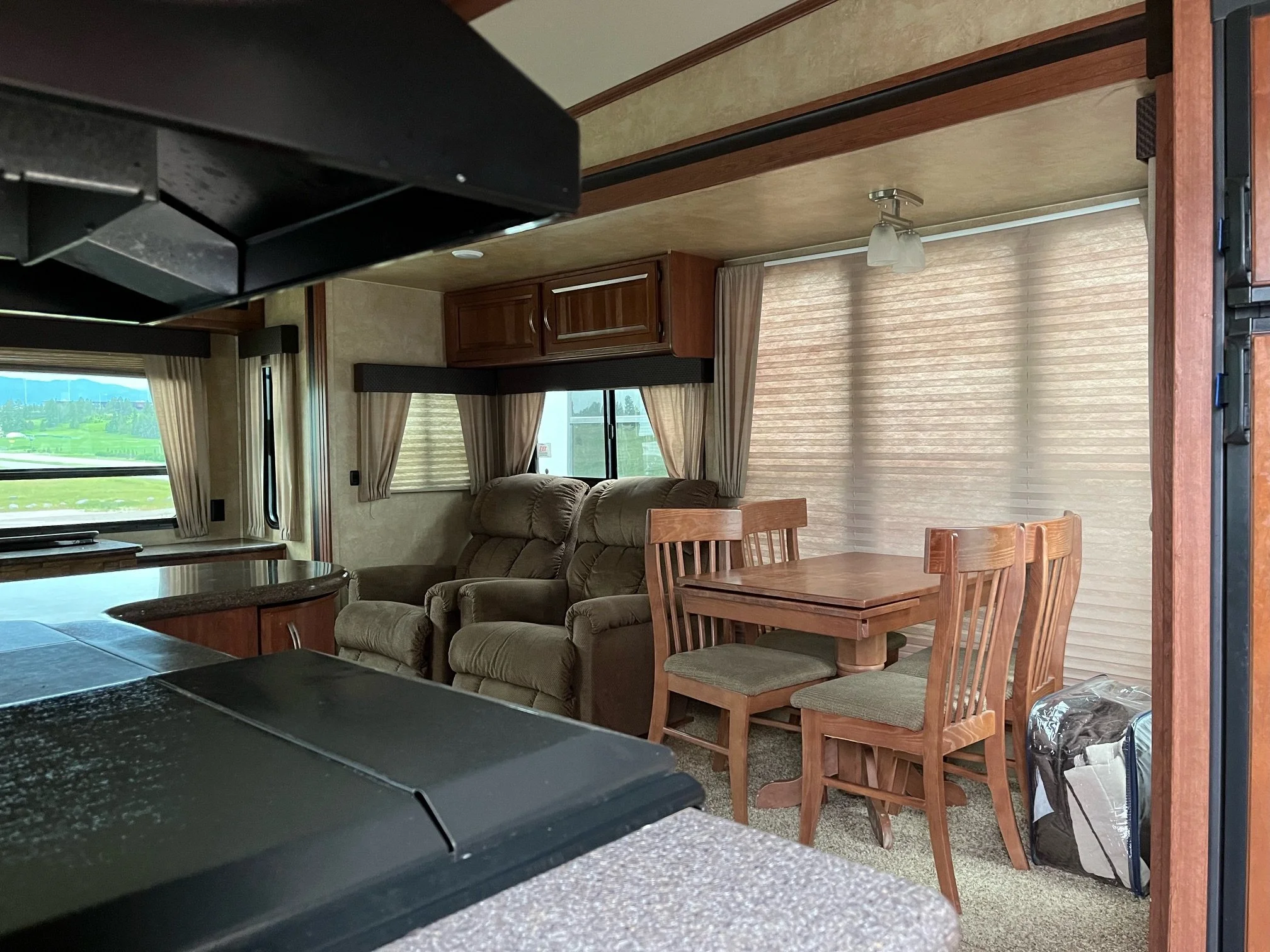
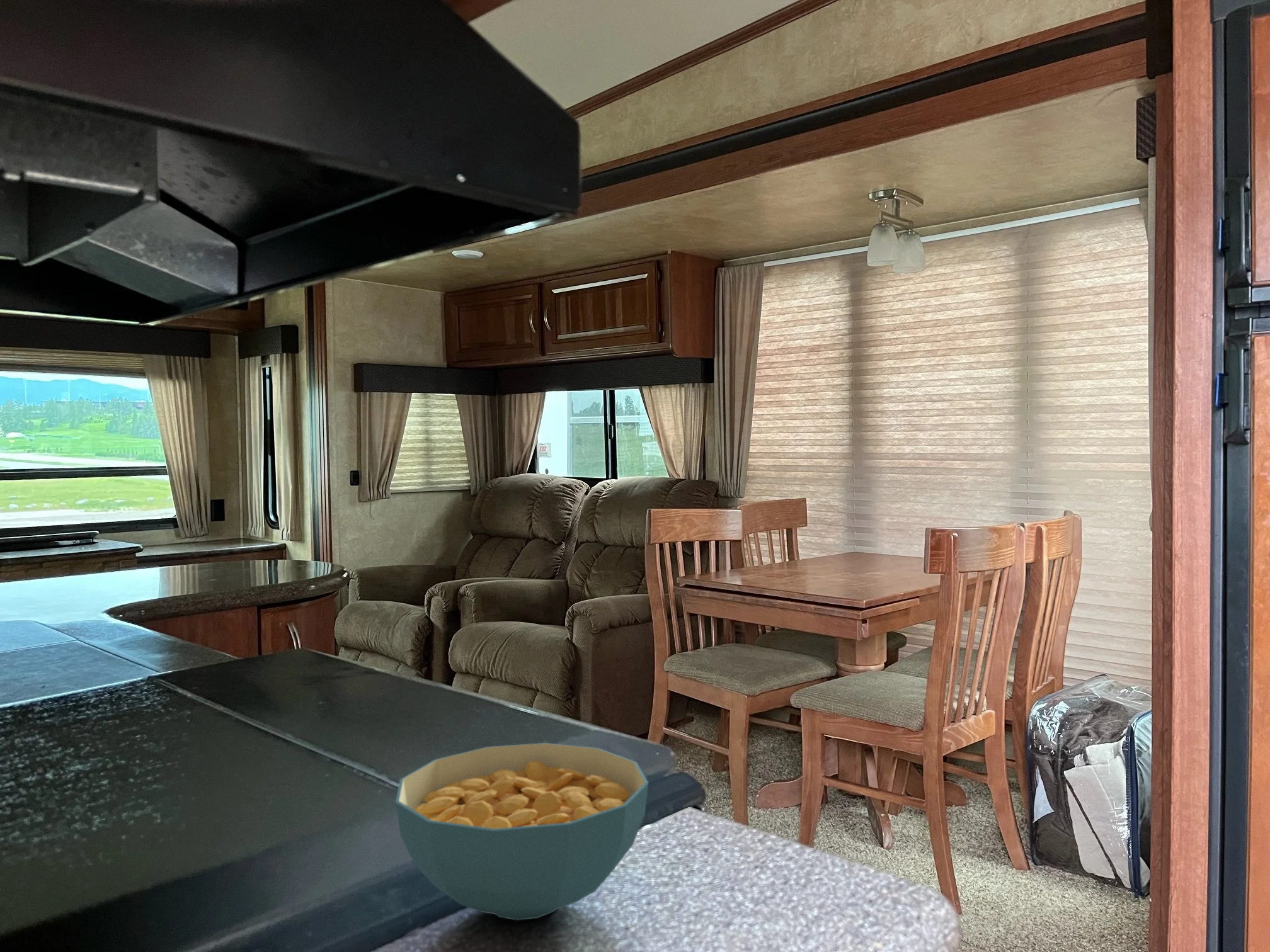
+ cereal bowl [395,742,649,921]
